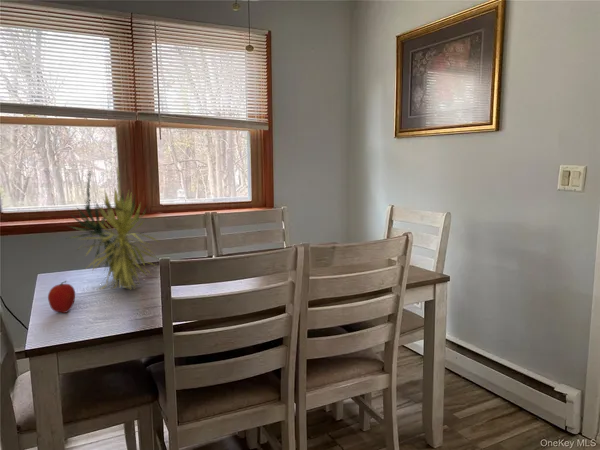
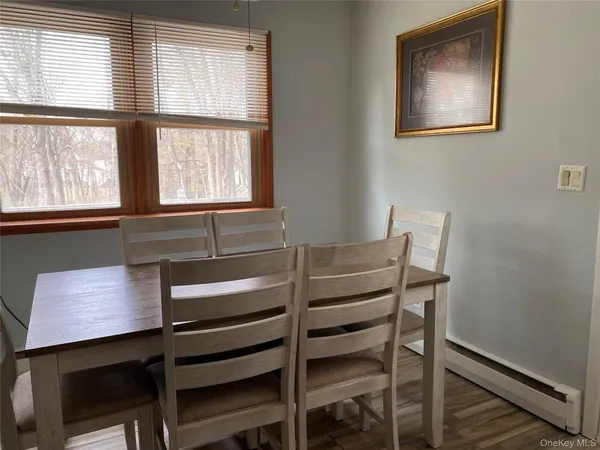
- fruit [47,280,76,314]
- plant [65,165,162,291]
